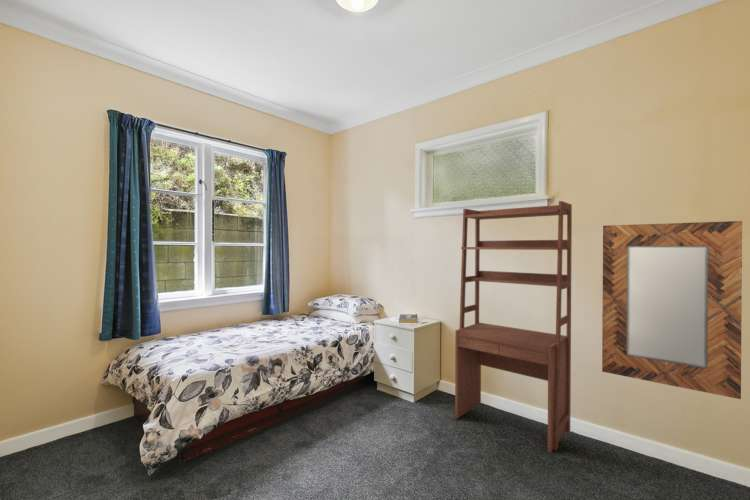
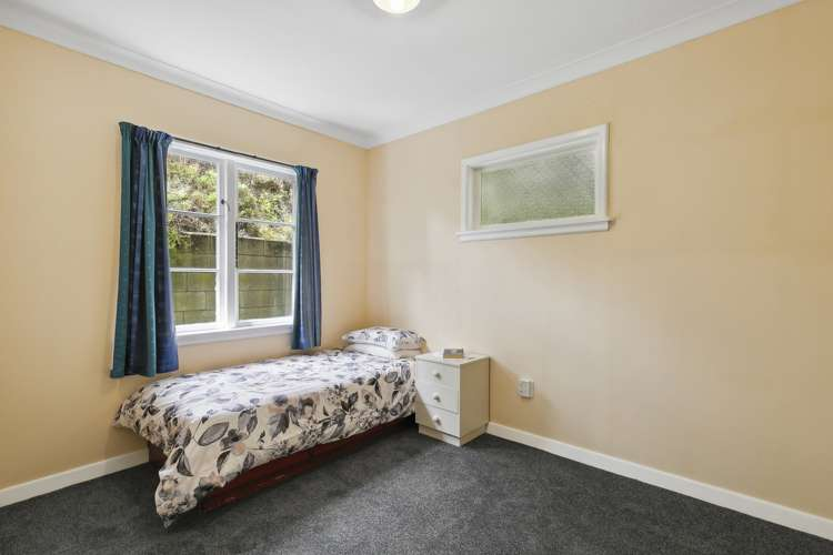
- home mirror [601,220,743,400]
- shelving unit [454,200,573,454]
